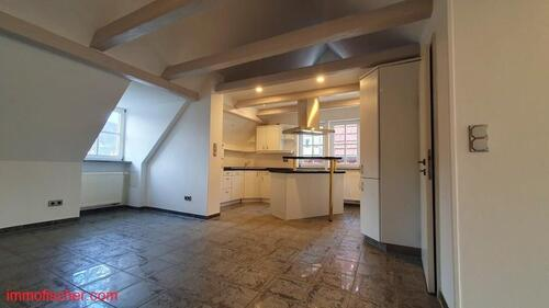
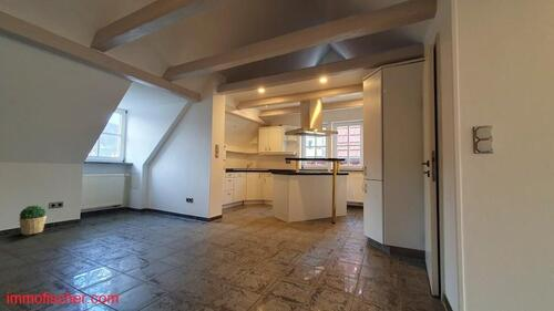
+ potted plant [18,204,48,236]
